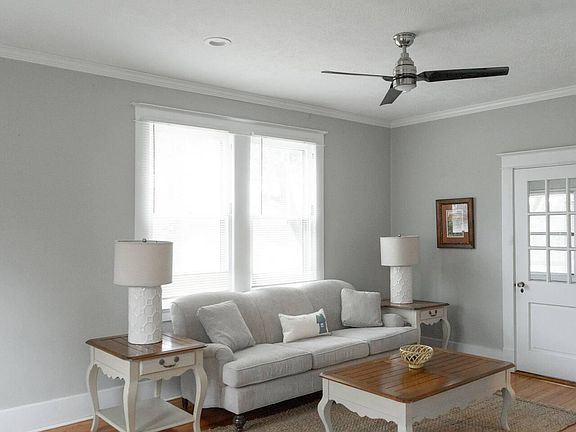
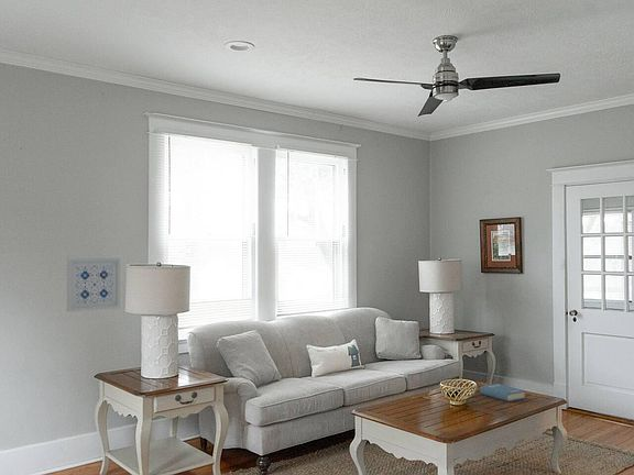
+ book [479,383,526,402]
+ wall art [66,257,121,312]
